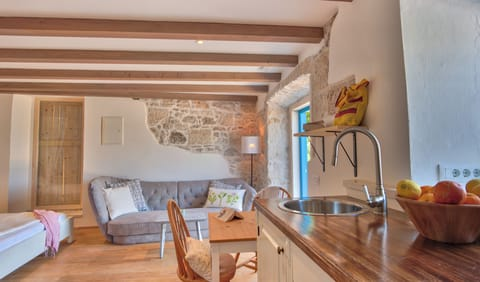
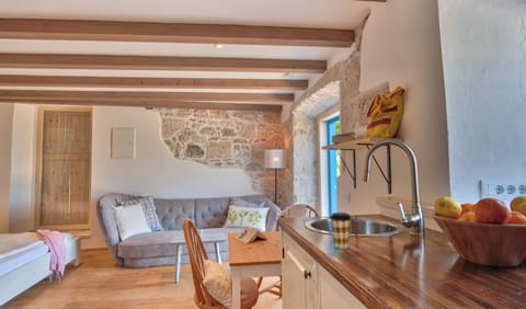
+ coffee cup [329,211,353,250]
